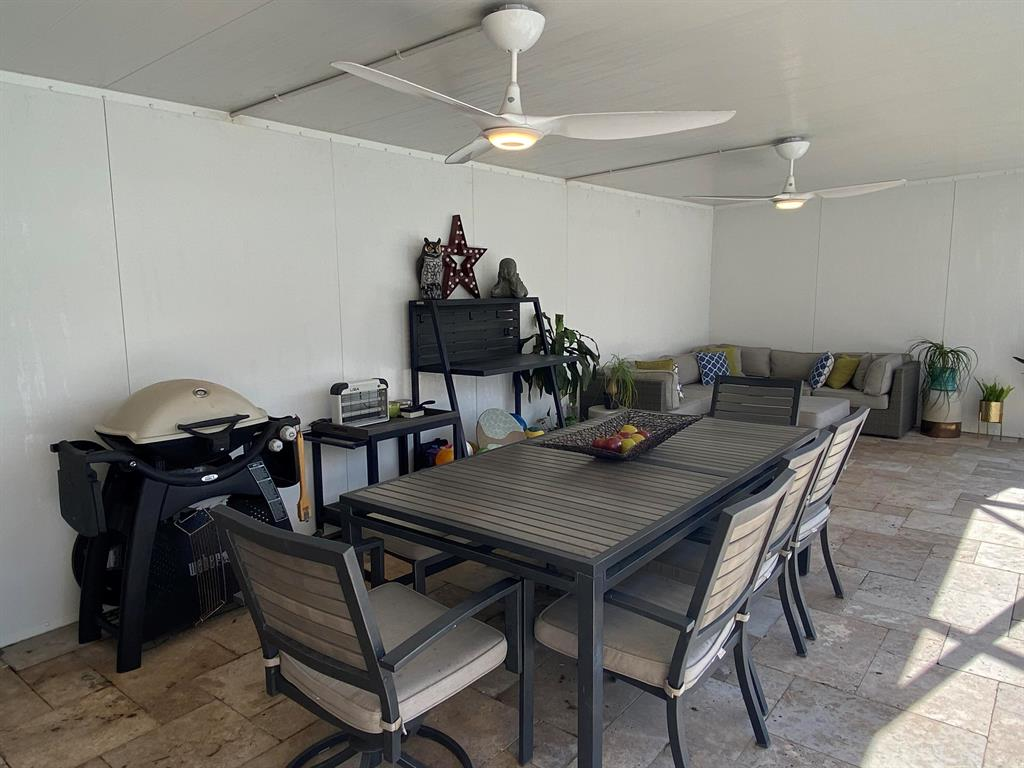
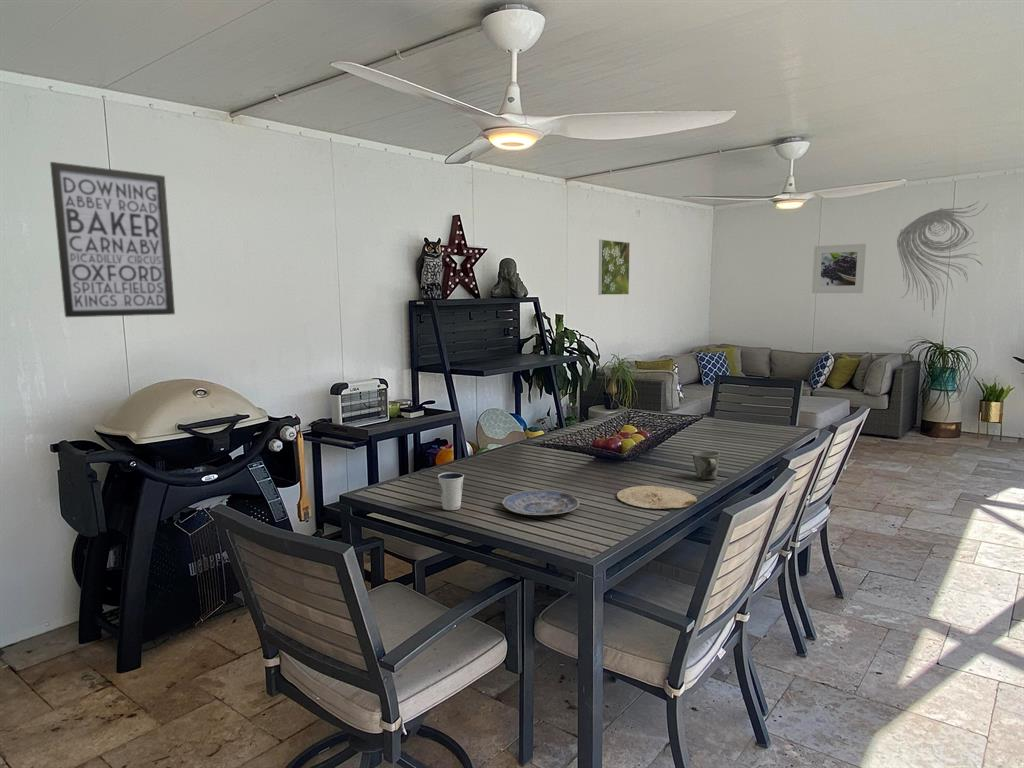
+ mug [691,450,721,481]
+ plate [501,489,580,517]
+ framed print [811,243,867,294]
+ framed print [597,239,631,296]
+ dixie cup [437,471,465,511]
+ plate [616,485,698,510]
+ wall art [49,161,176,318]
+ wall sculpture [896,200,989,318]
